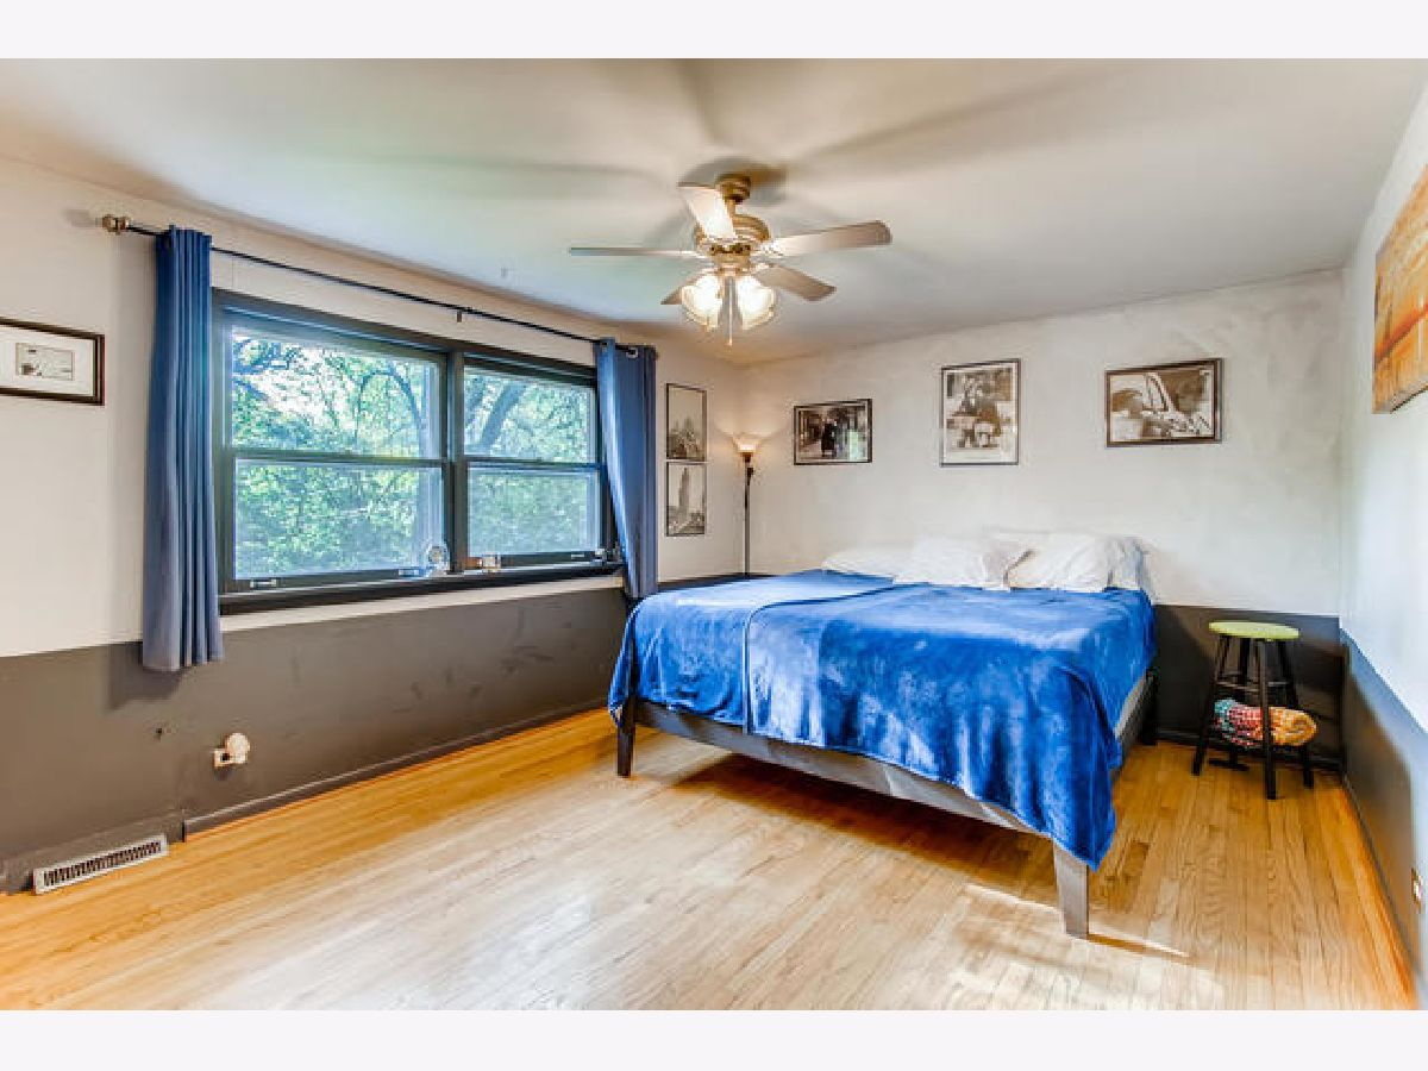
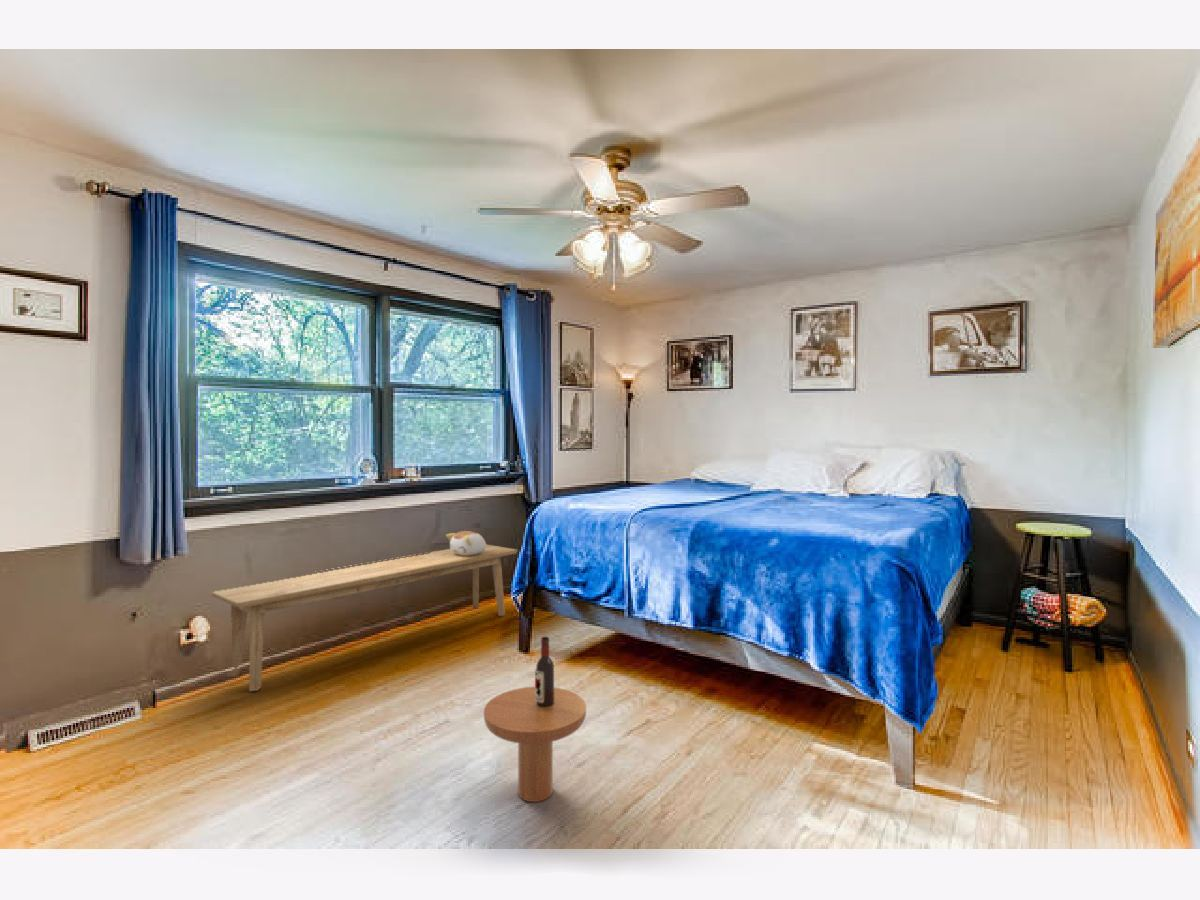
+ plush toy [445,530,487,556]
+ side table [483,636,587,803]
+ bench [210,543,519,692]
